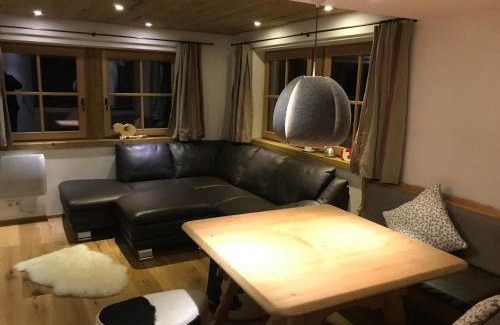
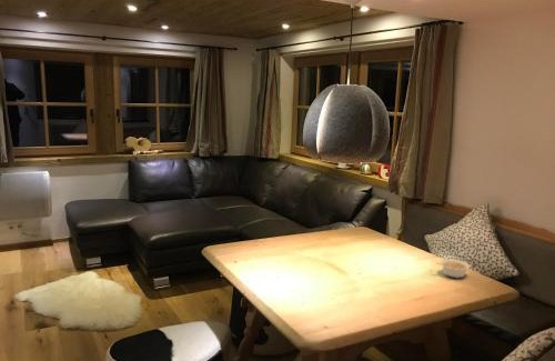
+ legume [435,259,471,279]
